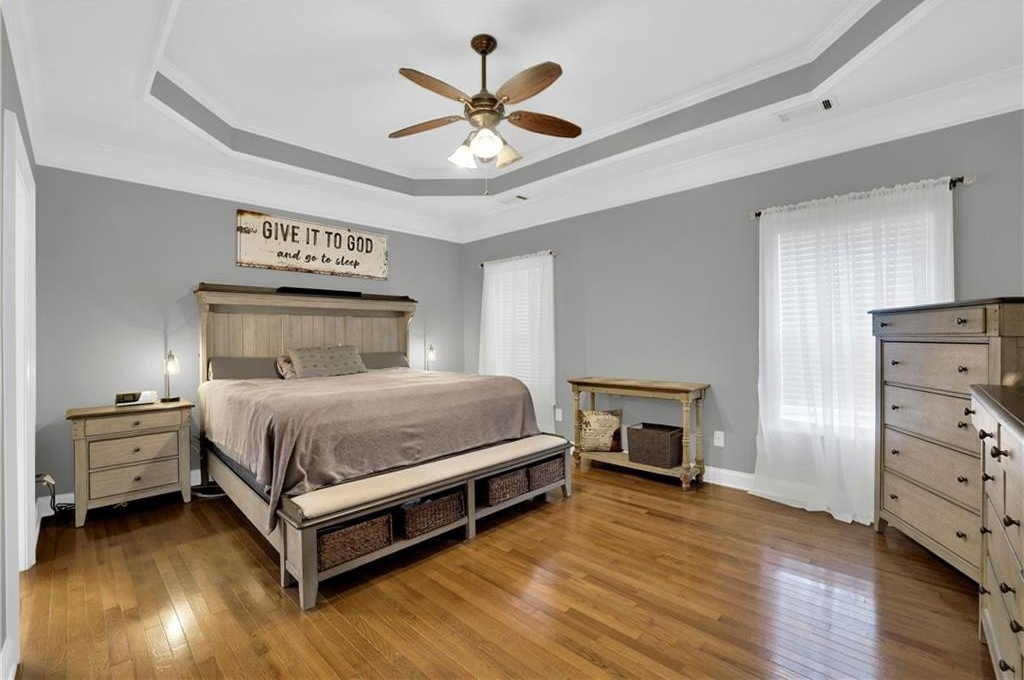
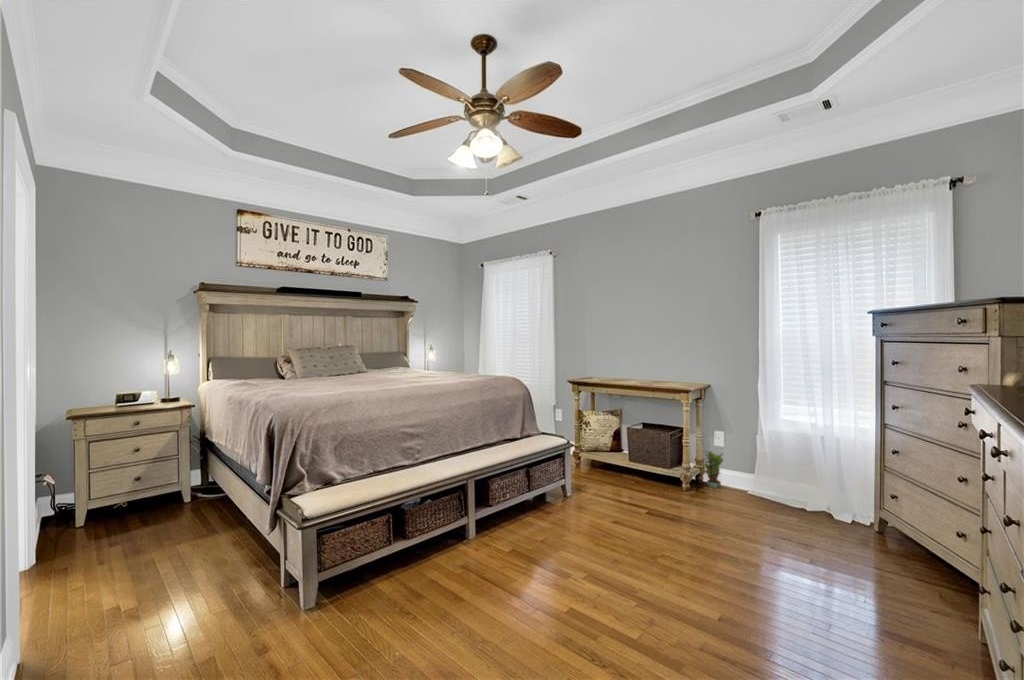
+ potted plant [701,450,724,489]
